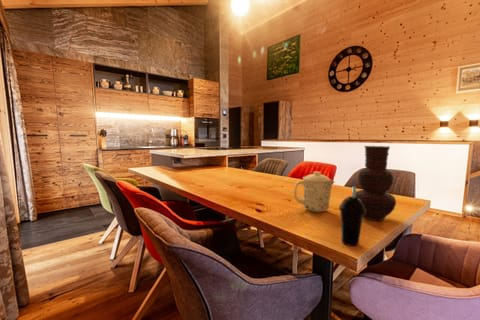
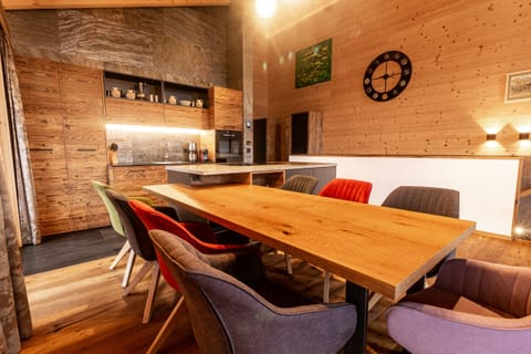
- vase [355,145,397,222]
- cup [338,185,366,247]
- mug [293,171,336,213]
